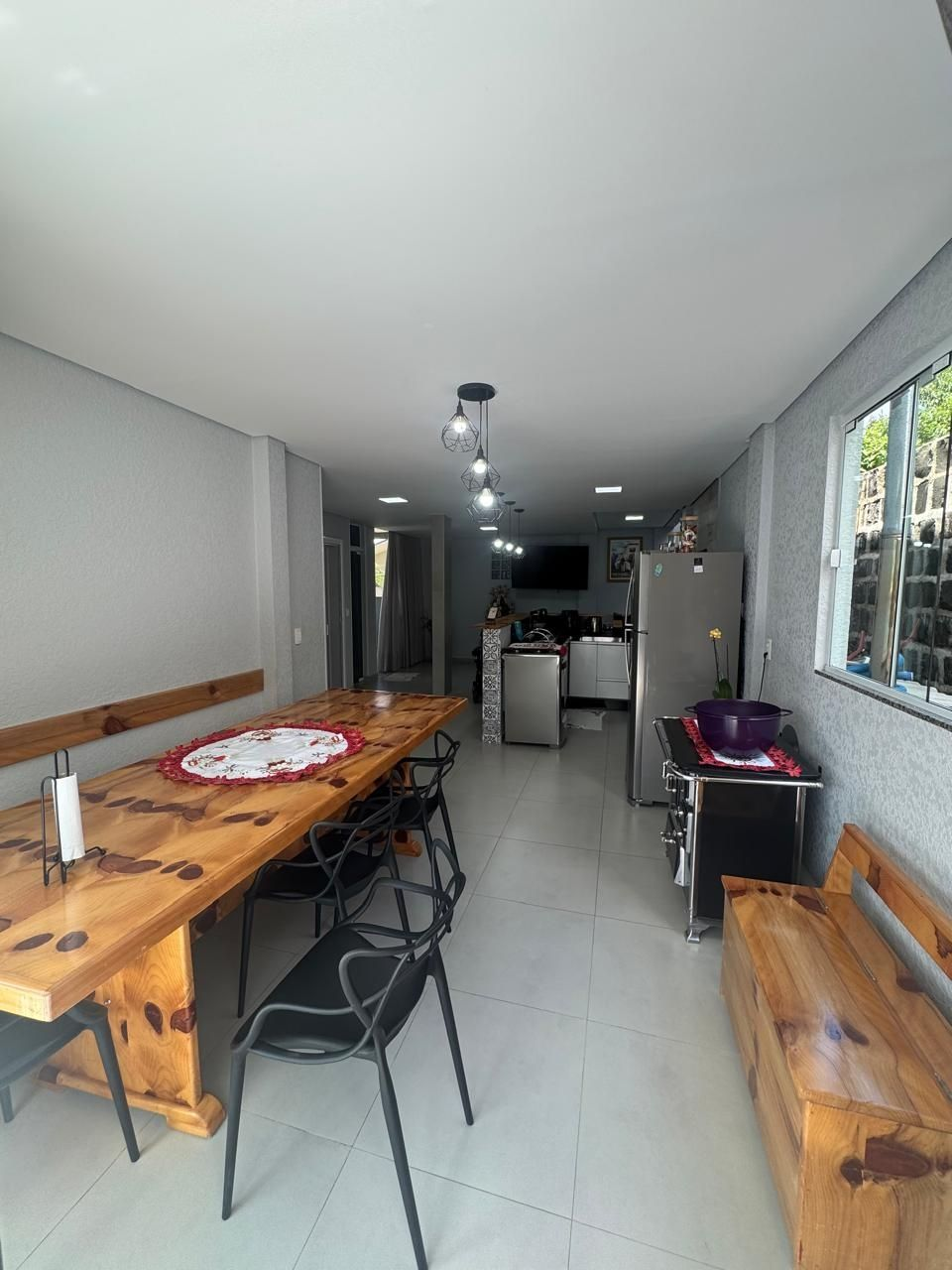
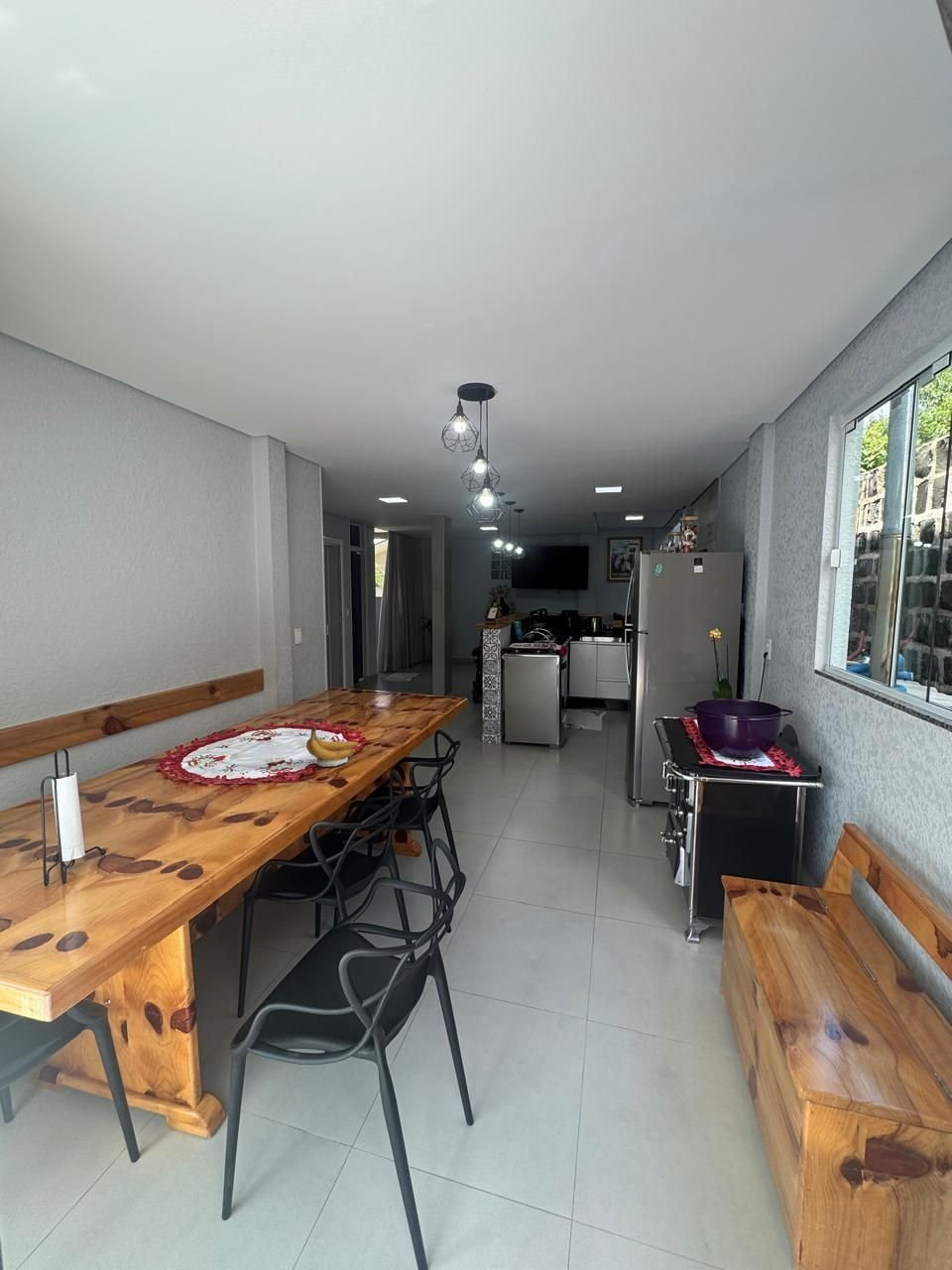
+ banana [305,726,360,768]
